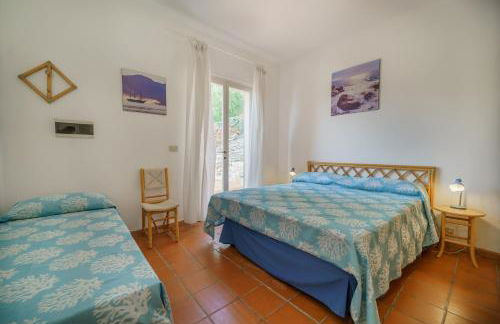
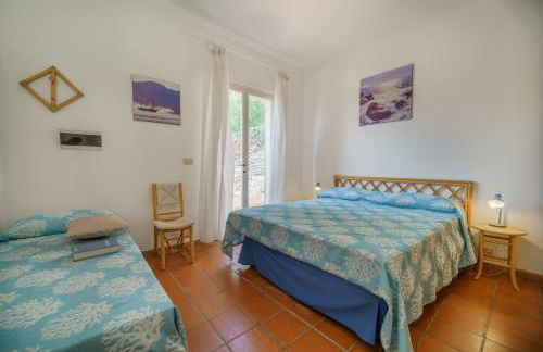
+ hardback book [71,238,121,263]
+ pillow [63,214,131,240]
